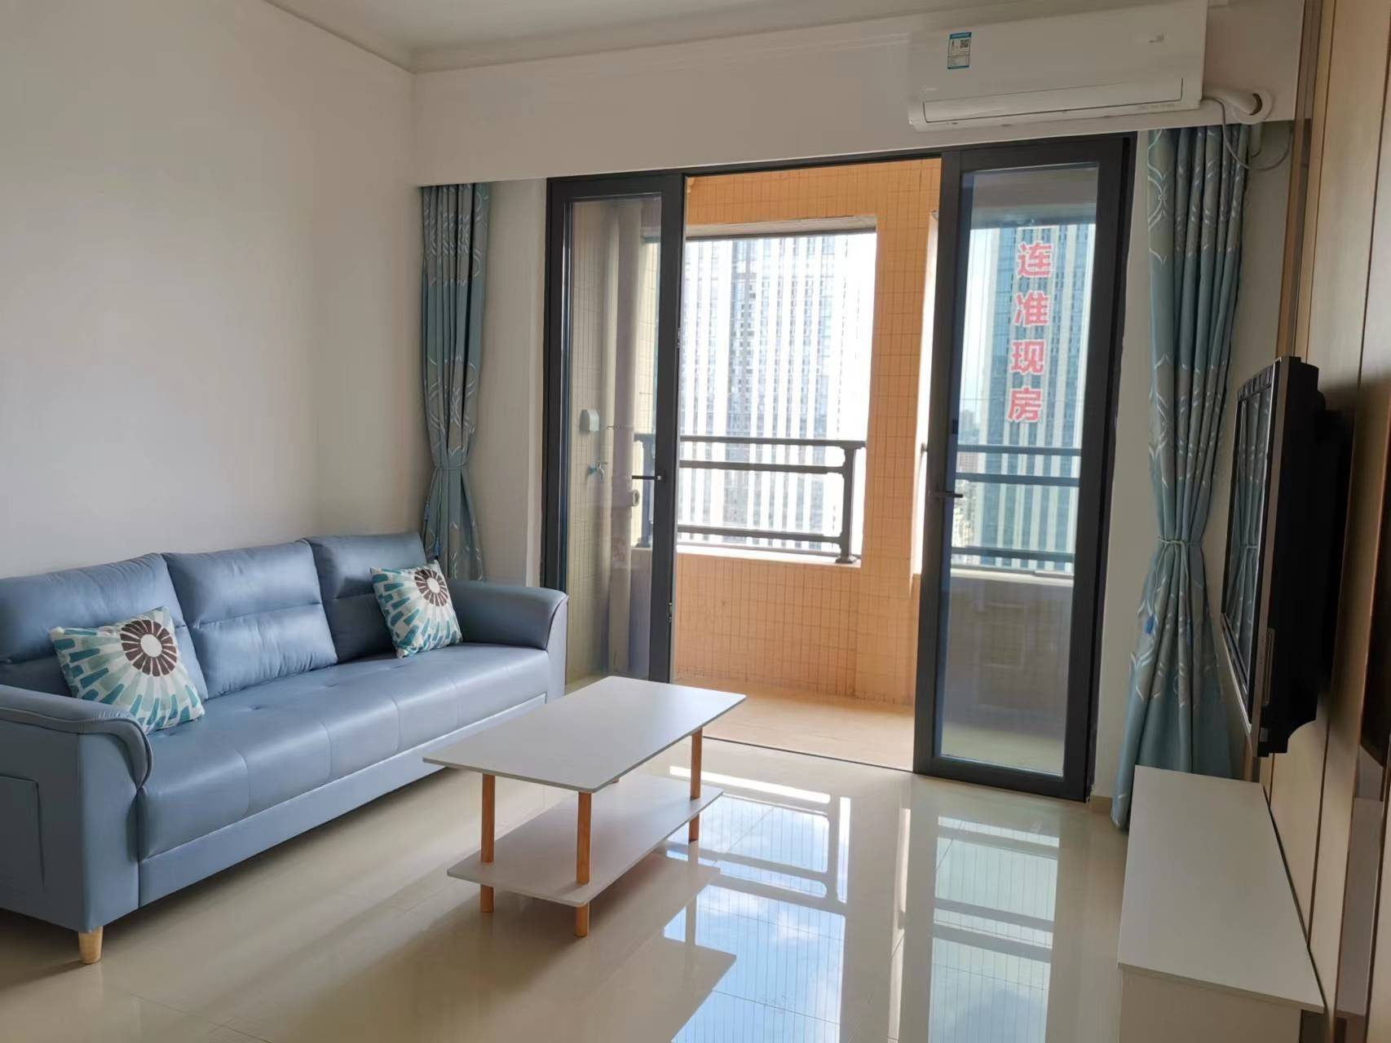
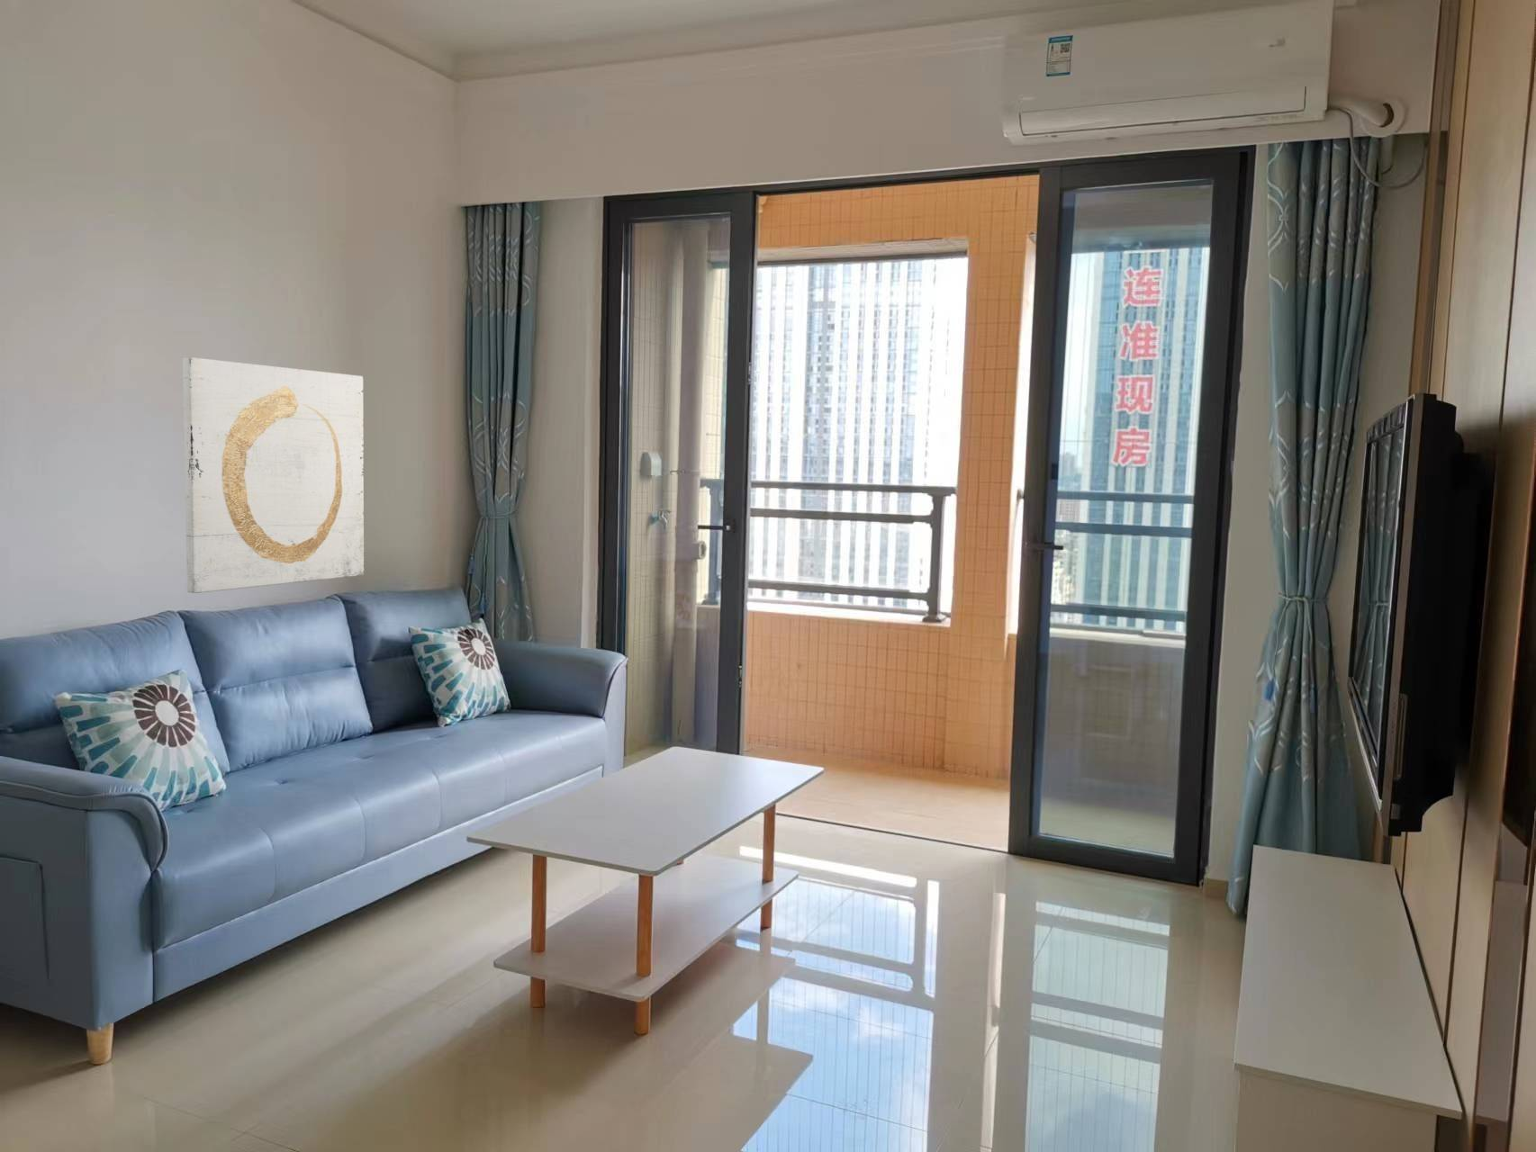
+ wall art [182,357,364,594]
